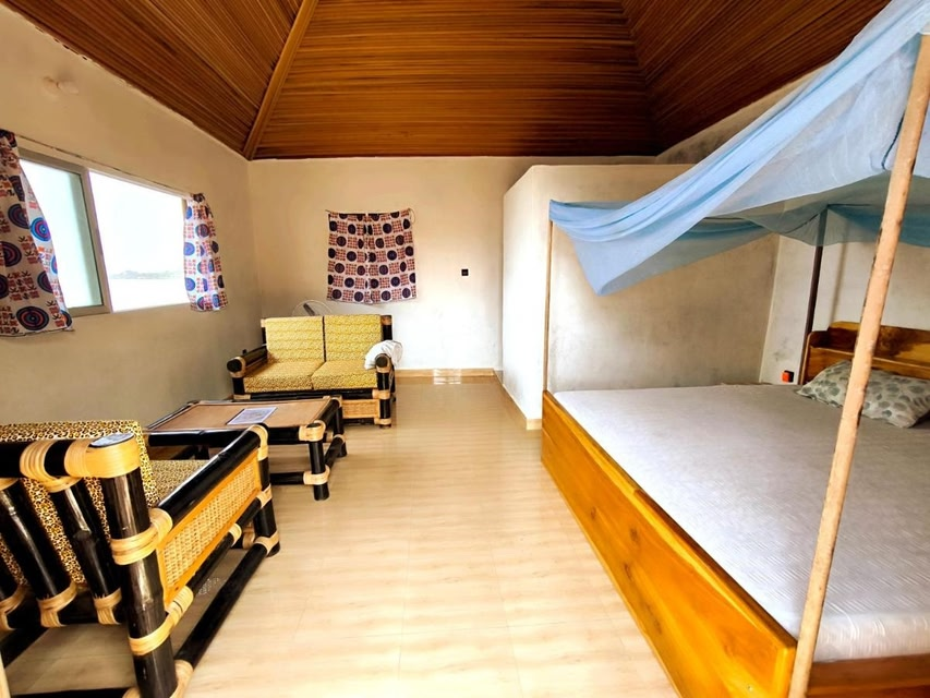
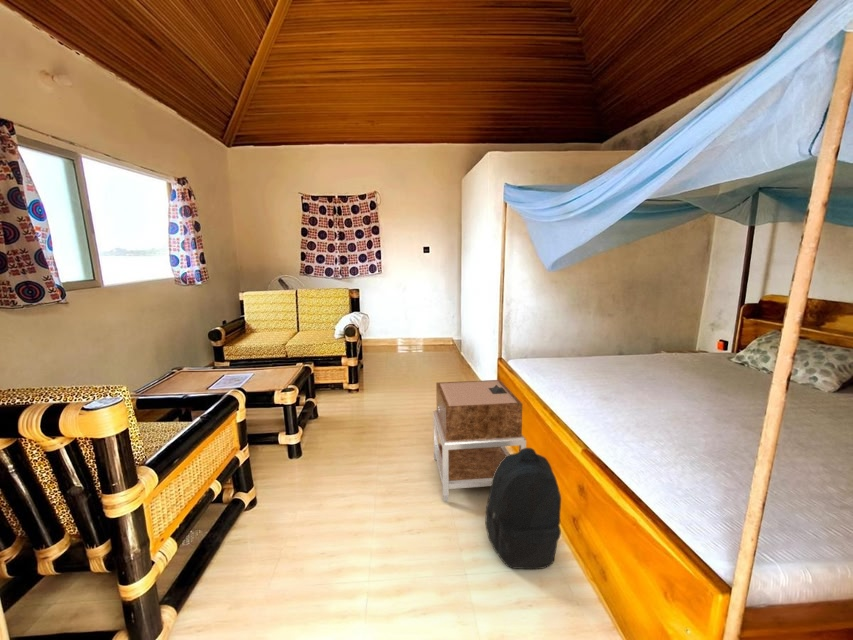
+ backpack [484,447,562,570]
+ nightstand [432,379,527,502]
